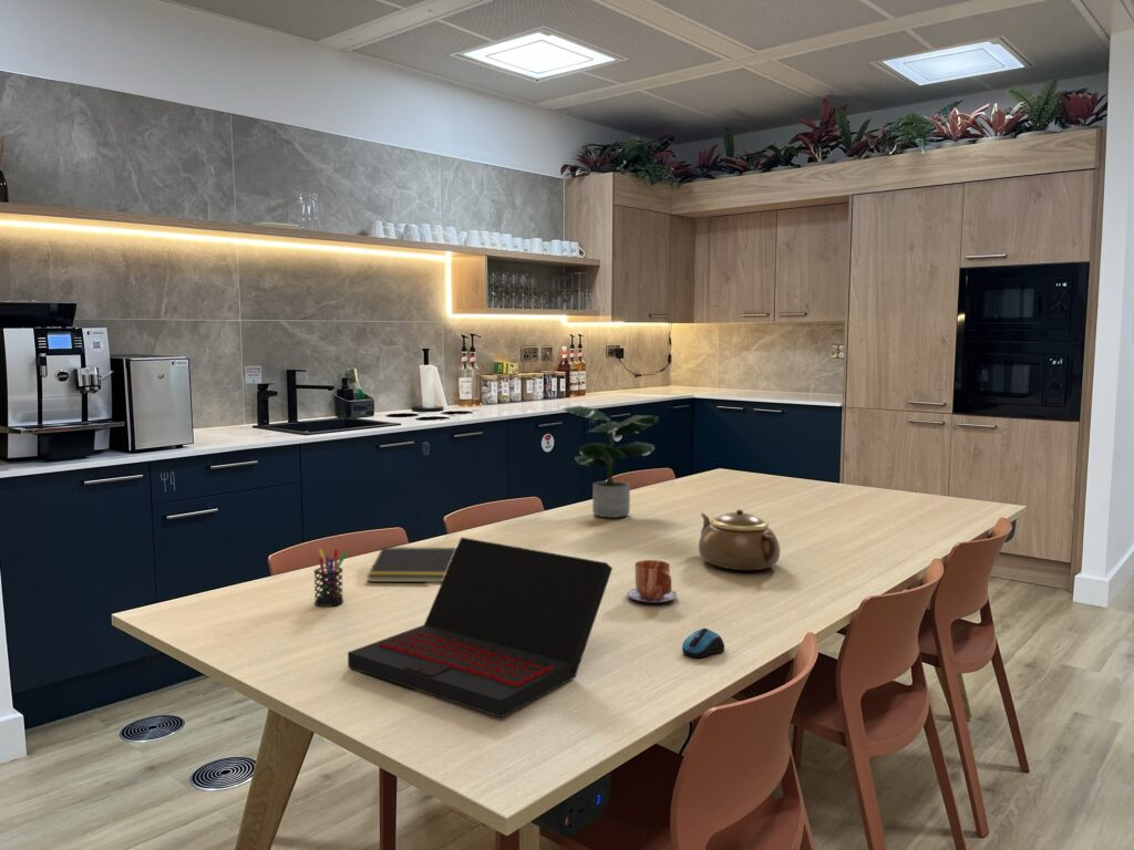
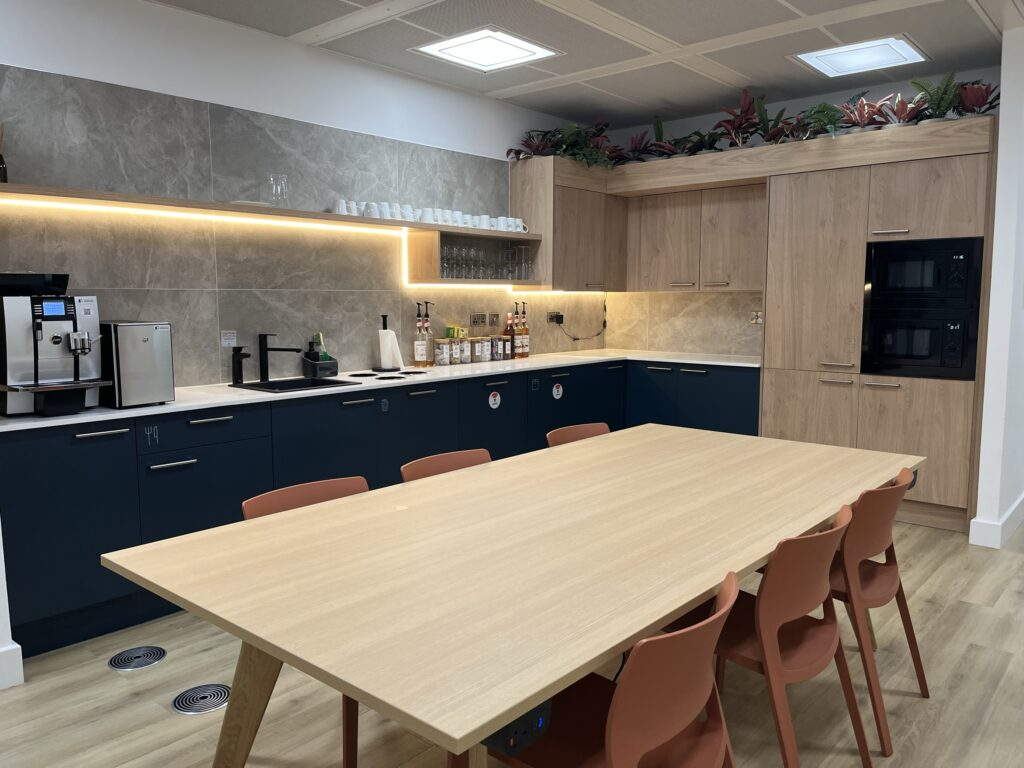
- pen holder [312,547,348,608]
- notepad [367,547,457,583]
- laptop [347,537,614,718]
- potted plant [559,405,660,519]
- mug [626,559,679,603]
- computer mouse [681,628,725,659]
- teapot [698,508,782,571]
